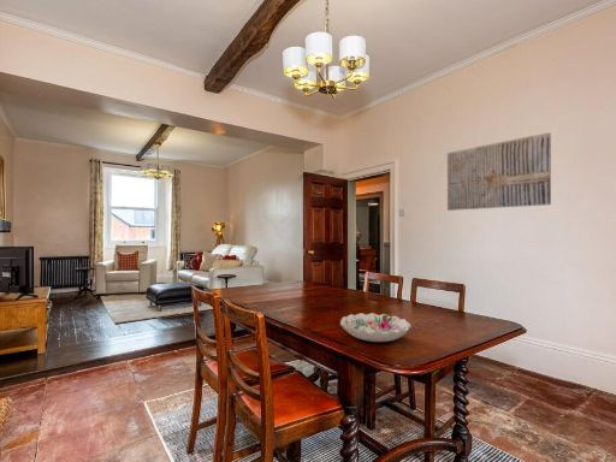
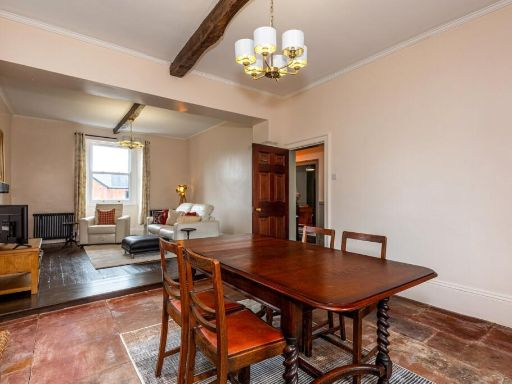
- wall art [446,131,552,212]
- decorative bowl [339,312,413,343]
